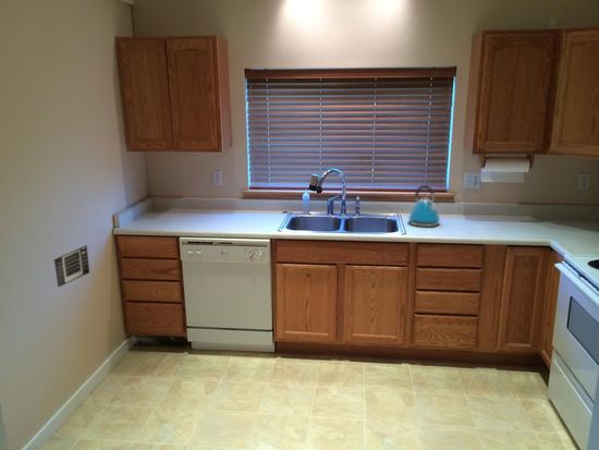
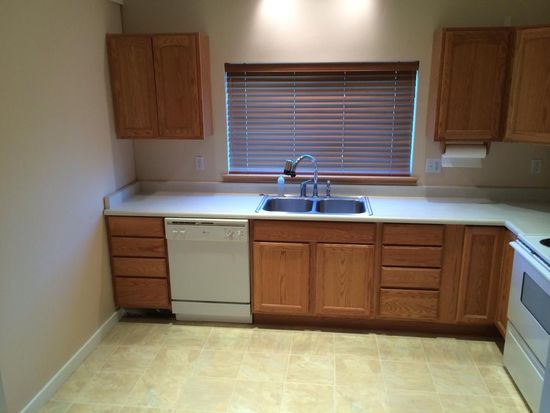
- kettle [407,184,441,228]
- calendar [52,244,90,289]
